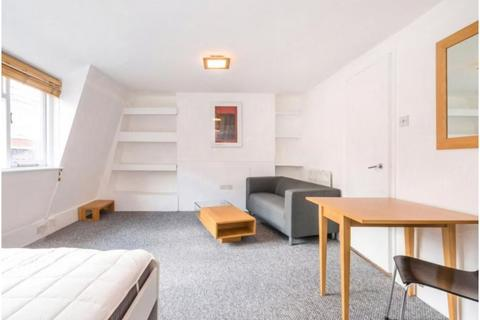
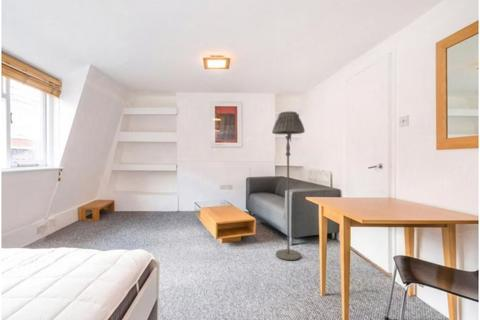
+ floor lamp [271,110,306,262]
